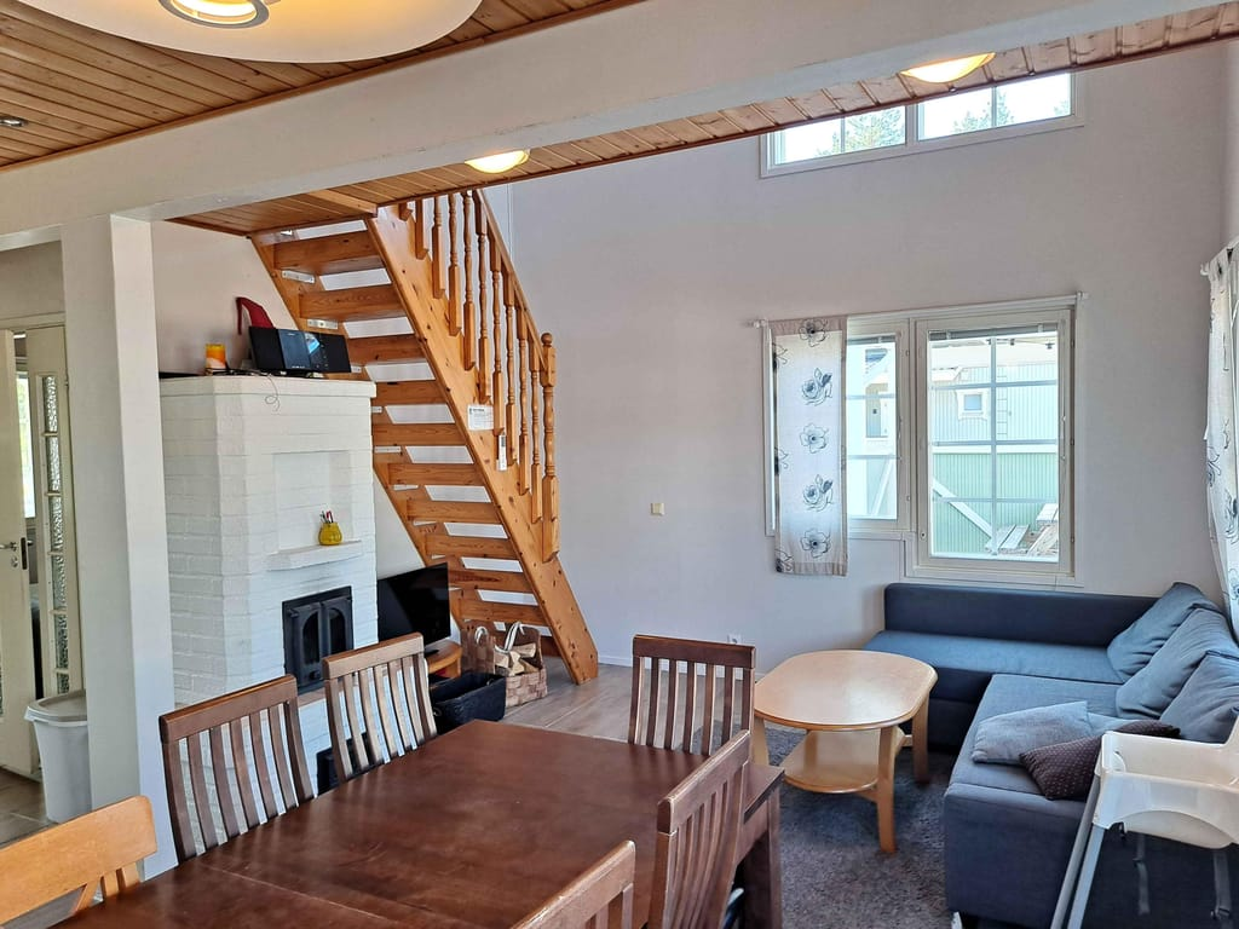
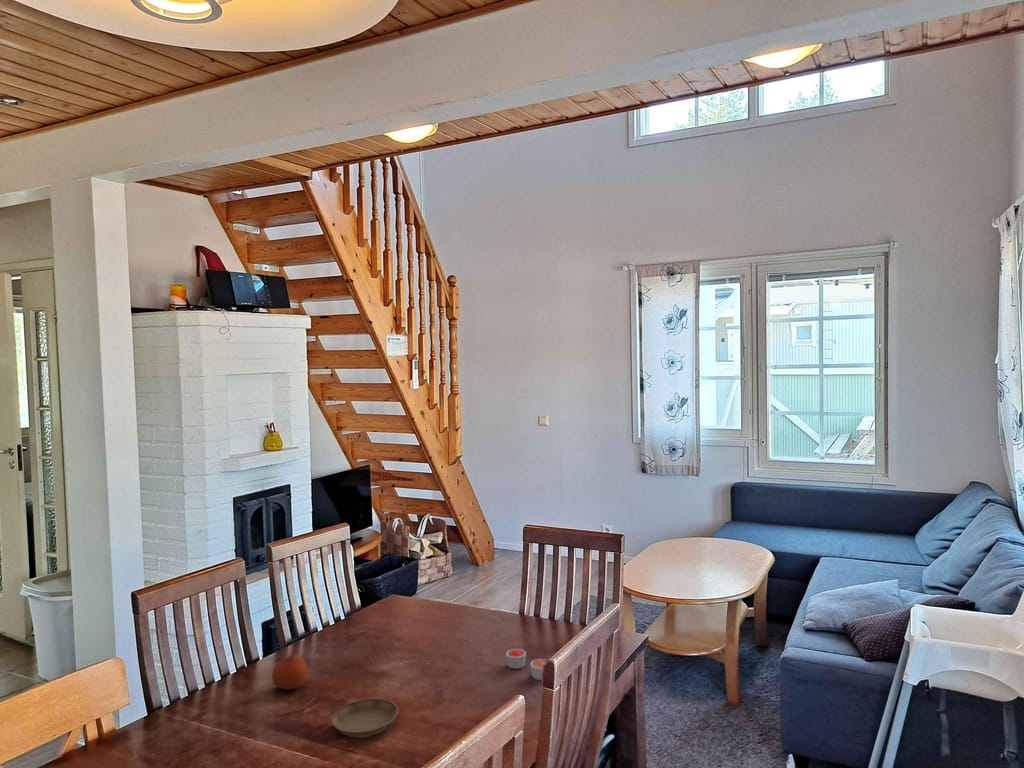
+ fruit [271,655,309,691]
+ saucer [331,698,399,739]
+ candle [505,648,547,681]
